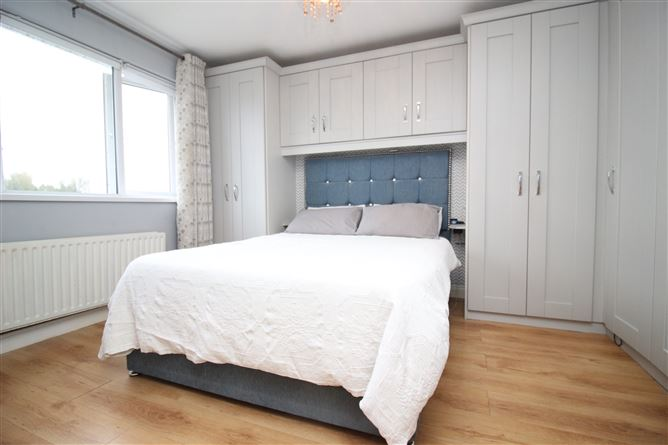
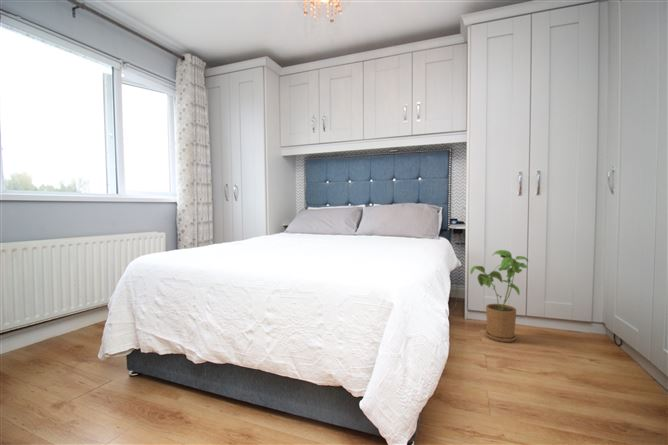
+ house plant [469,249,529,343]
